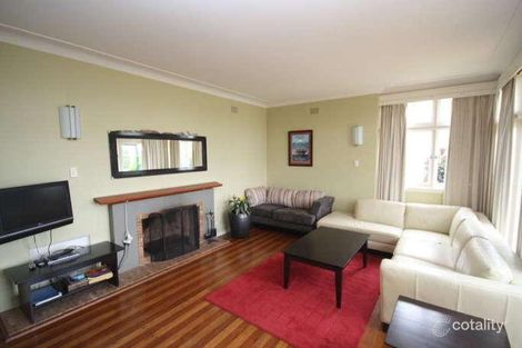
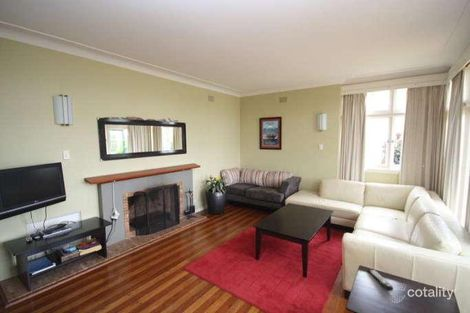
+ remote control [367,269,394,292]
